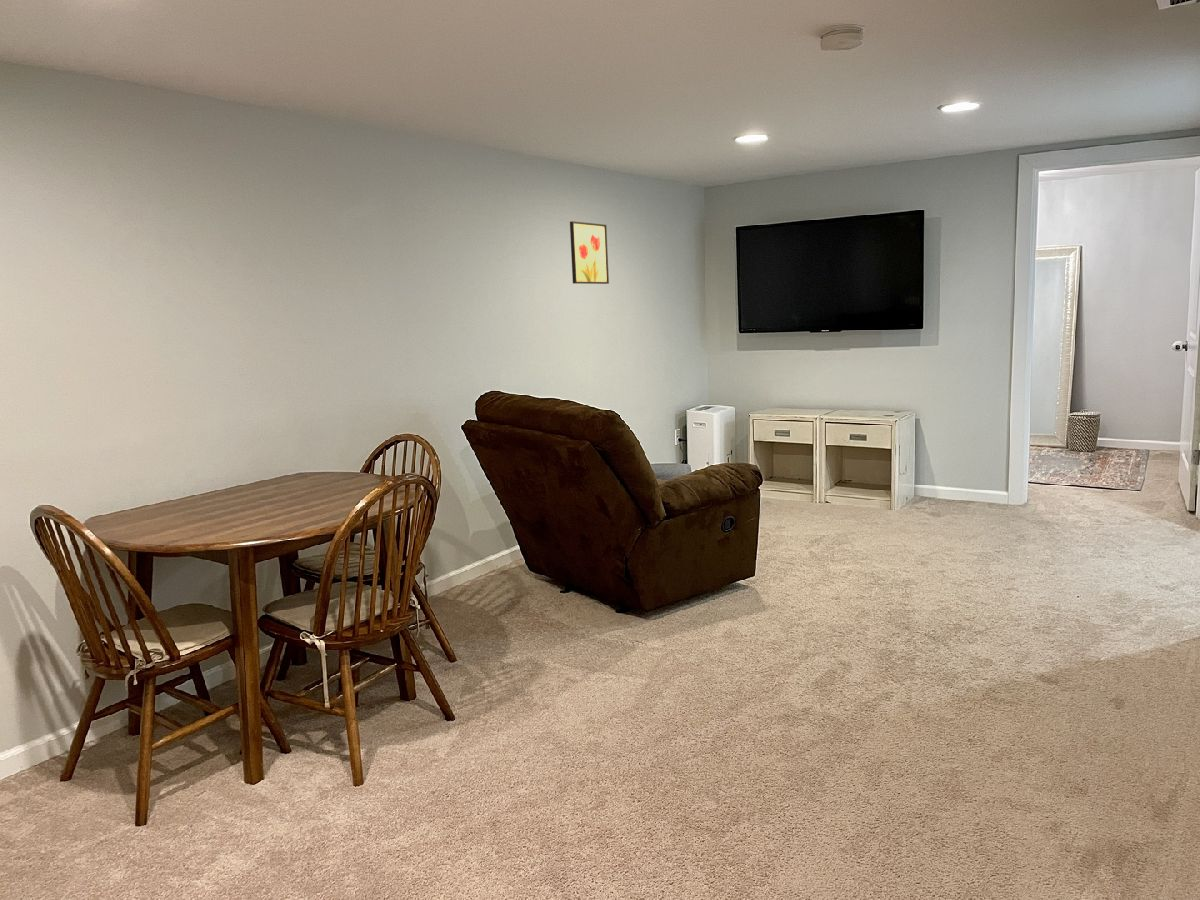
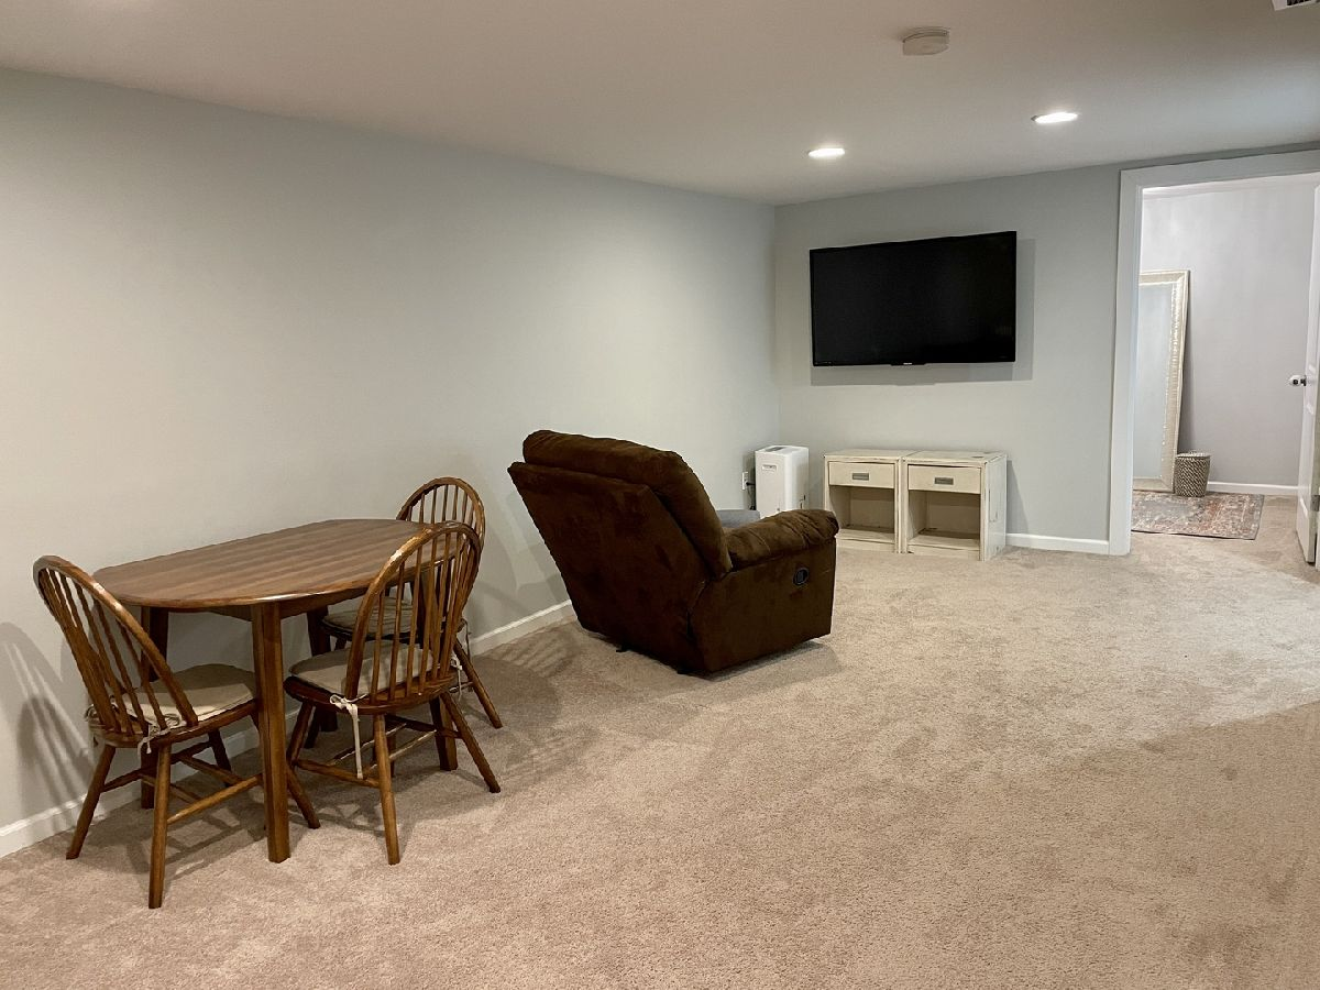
- wall art [569,220,610,285]
